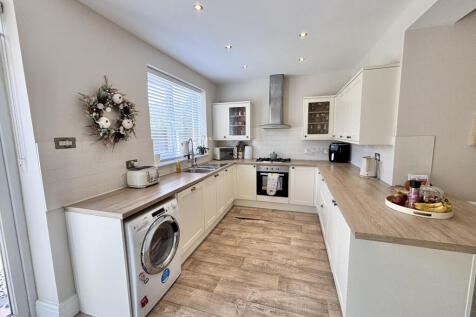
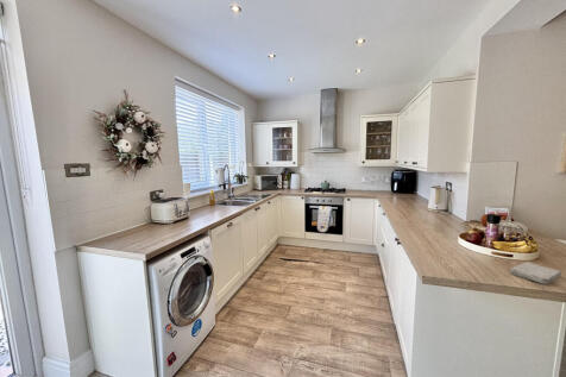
+ washcloth [509,262,562,285]
